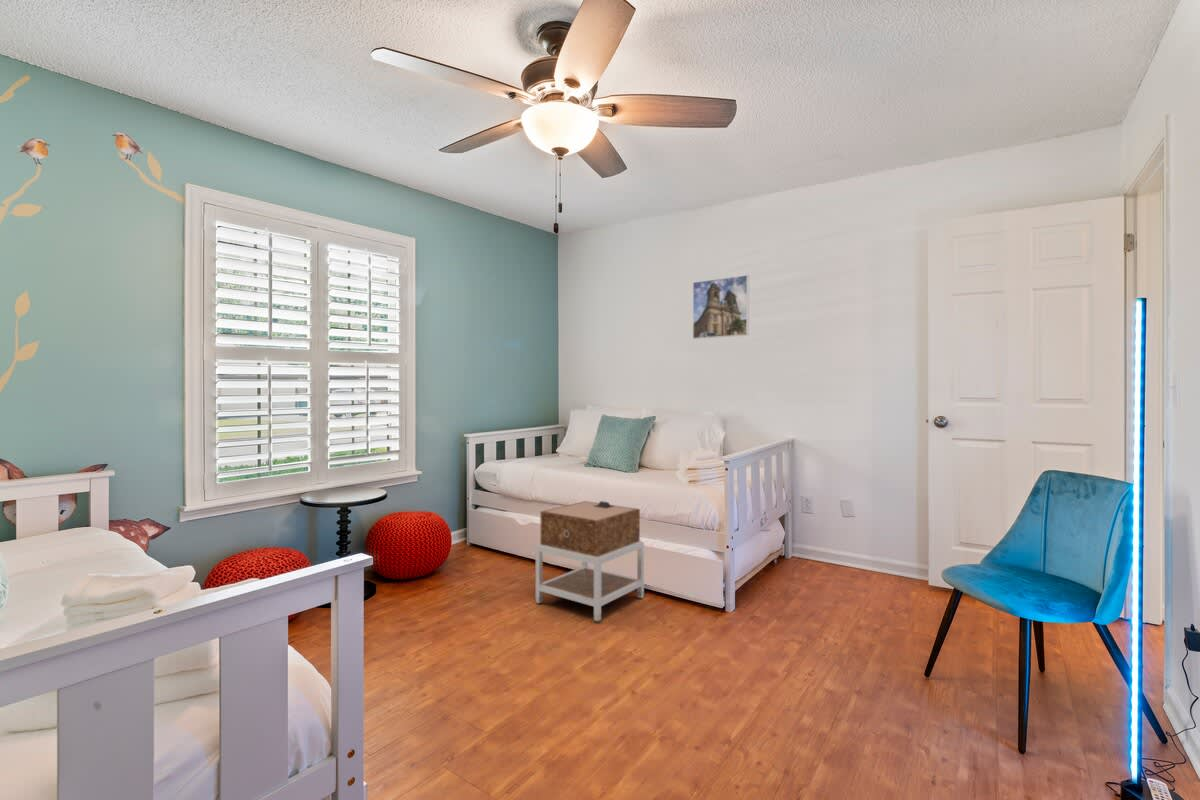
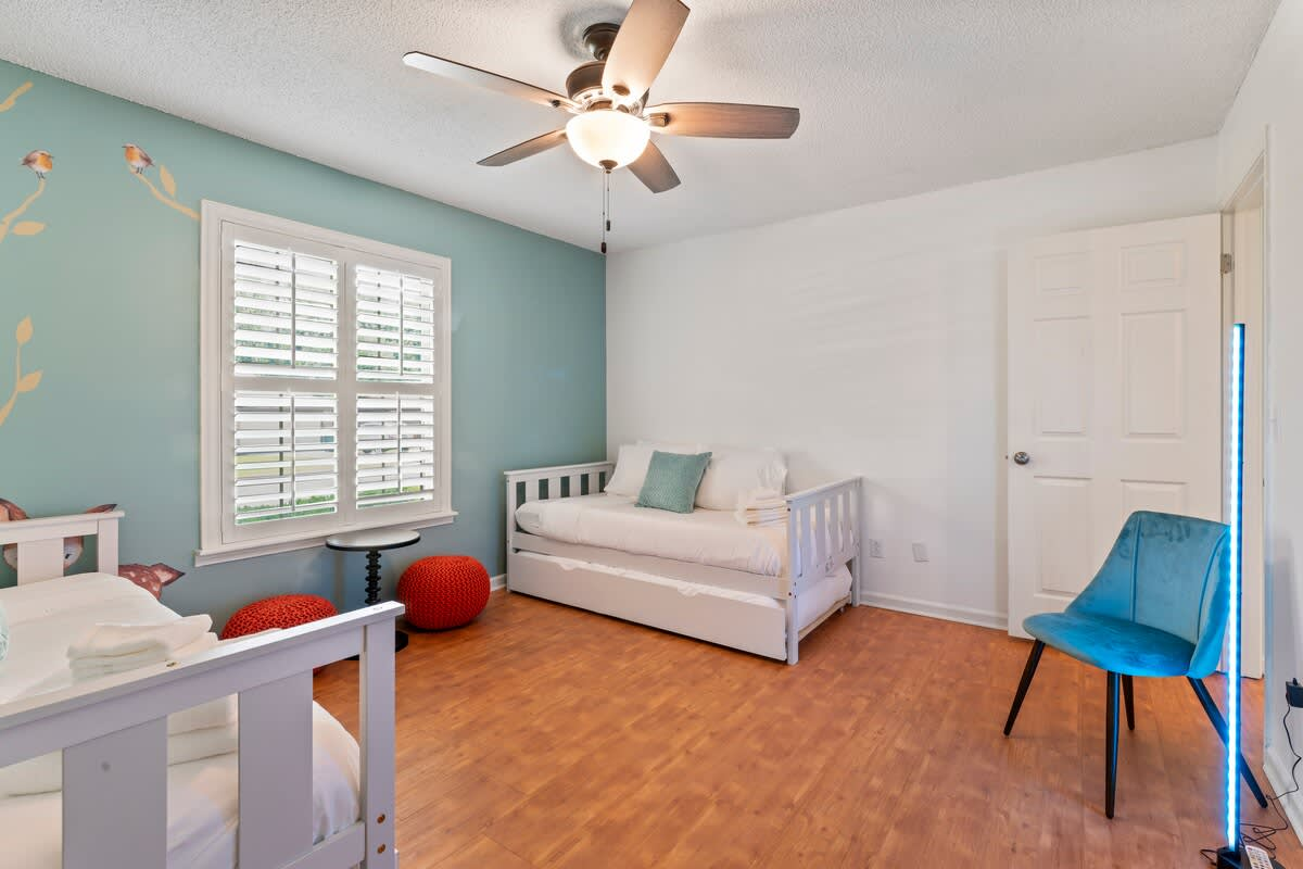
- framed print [692,274,750,340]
- nightstand [535,500,645,622]
